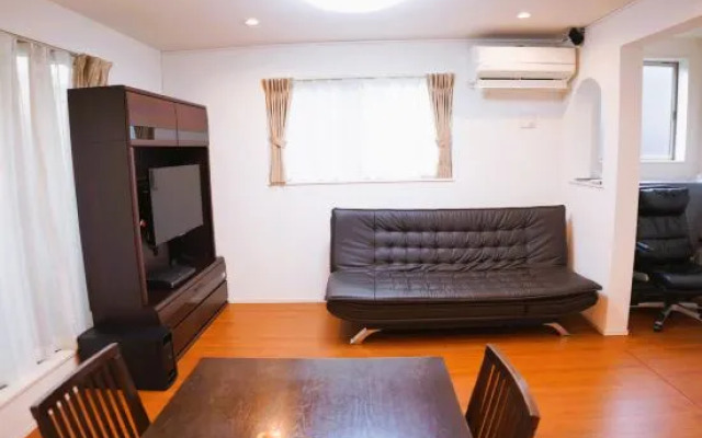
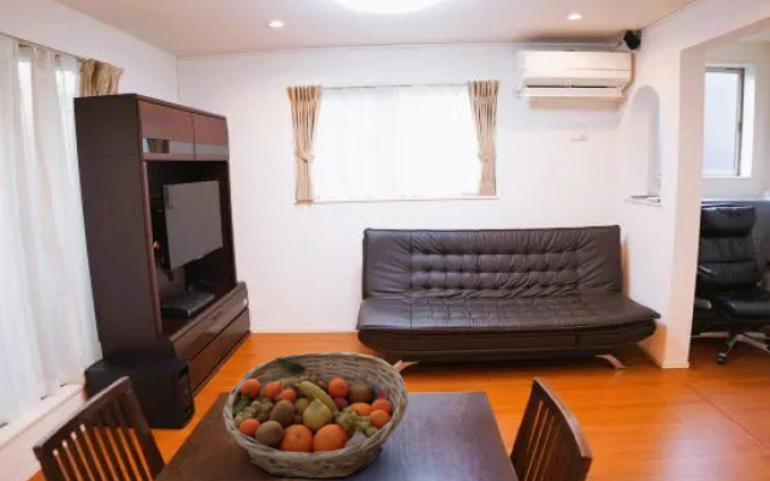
+ fruit basket [221,350,409,480]
